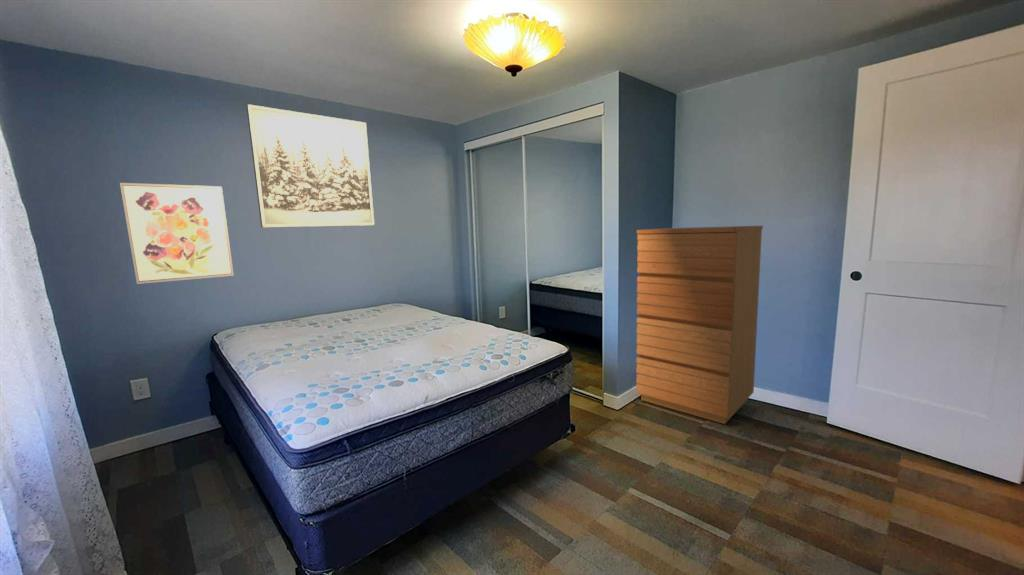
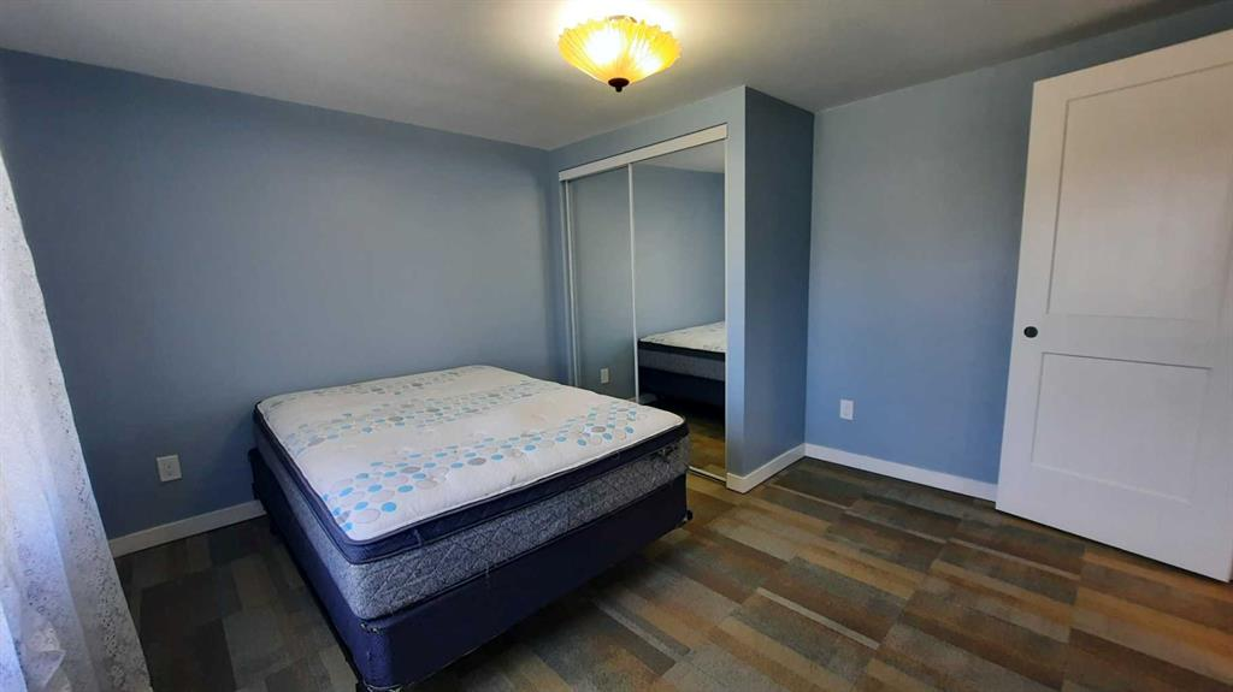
- wall art [119,182,235,285]
- dresser [635,225,764,425]
- wall art [246,103,375,228]
